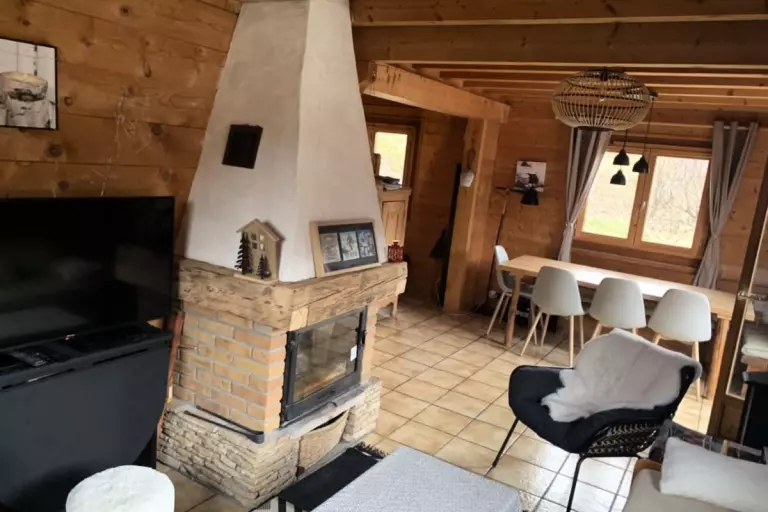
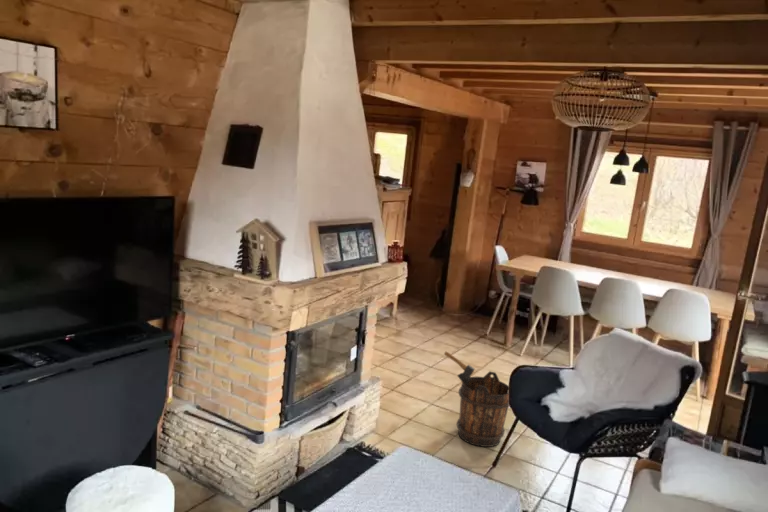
+ bucket [443,351,510,448]
